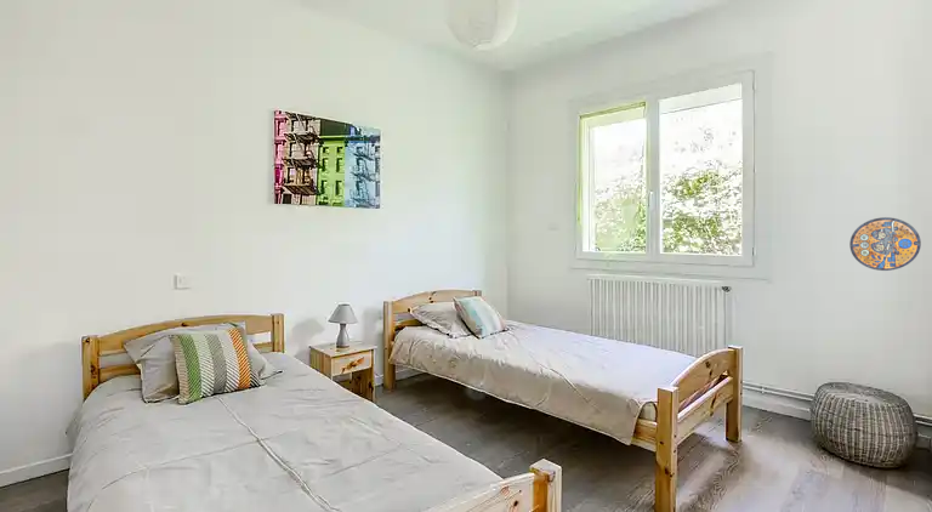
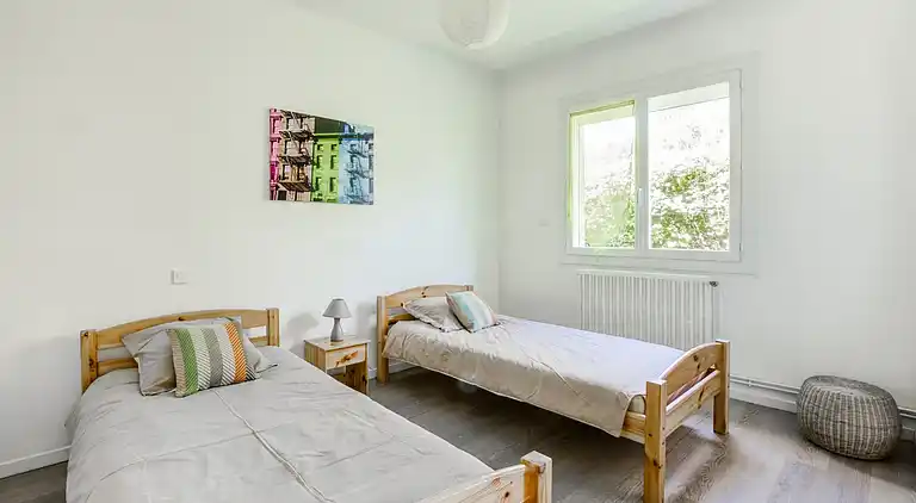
- manhole cover [848,216,922,272]
